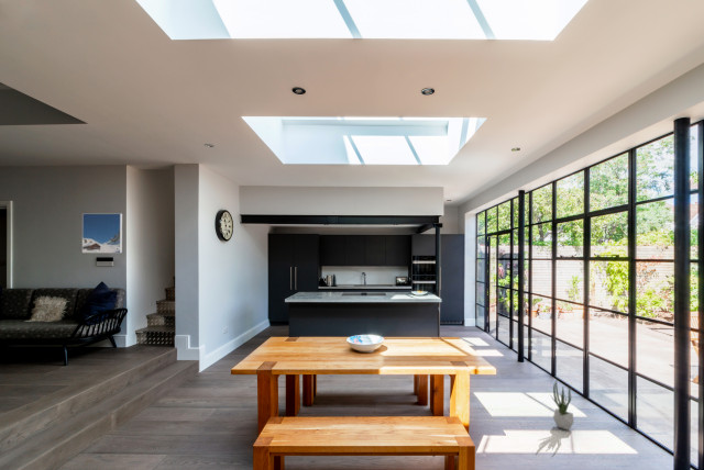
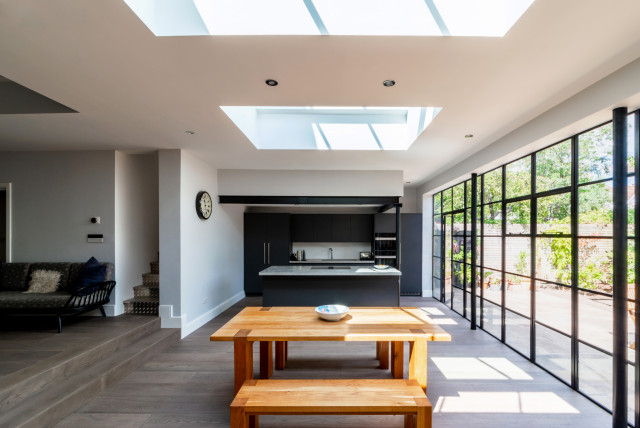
- potted plant [549,377,574,432]
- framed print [81,212,123,254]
